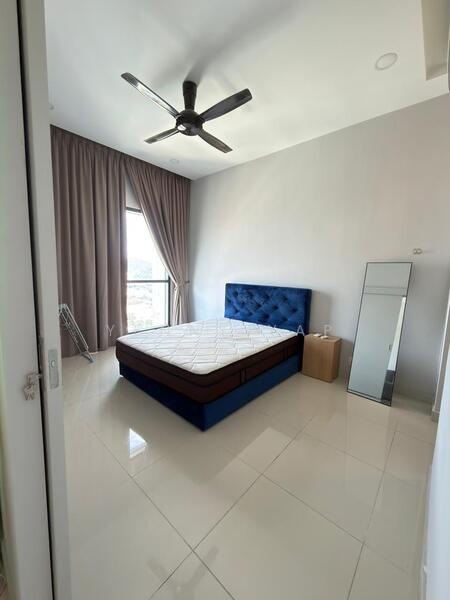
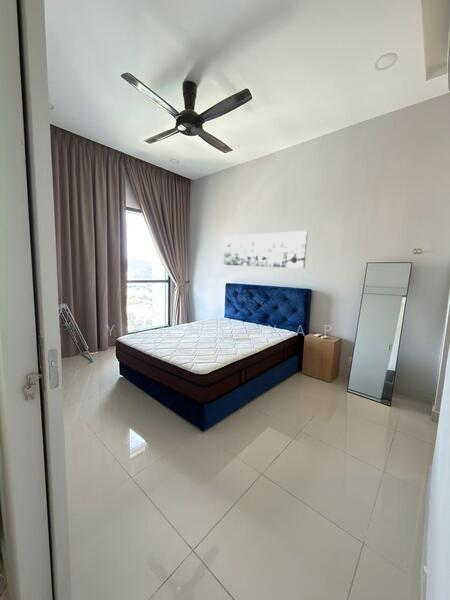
+ wall art [222,230,309,269]
